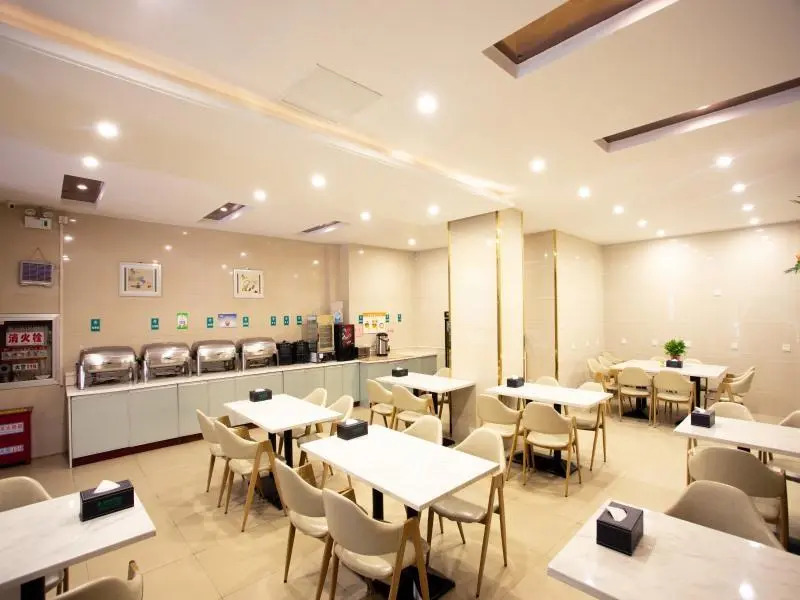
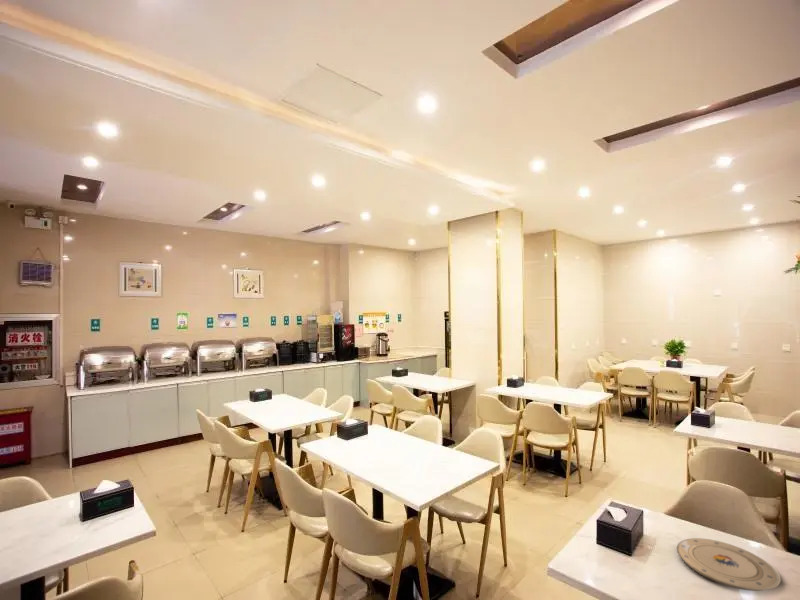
+ plate [676,537,781,592]
